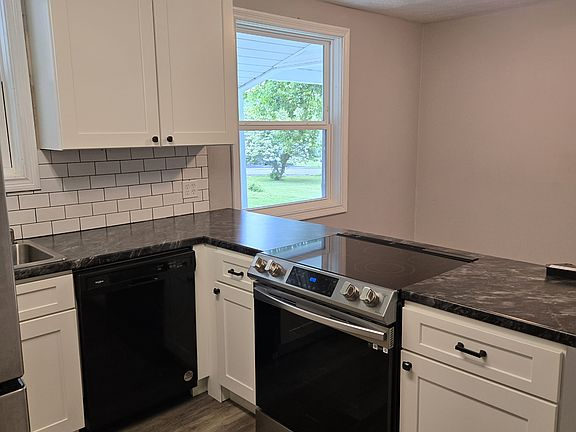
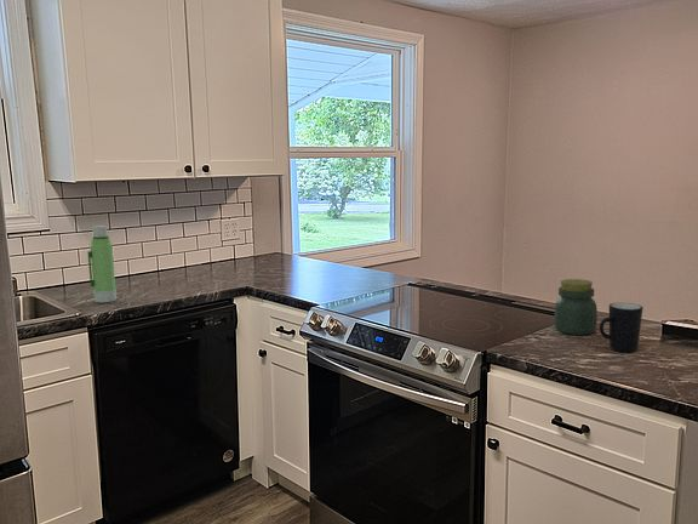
+ mug [599,302,643,353]
+ jar [554,278,599,336]
+ water bottle [87,224,118,303]
